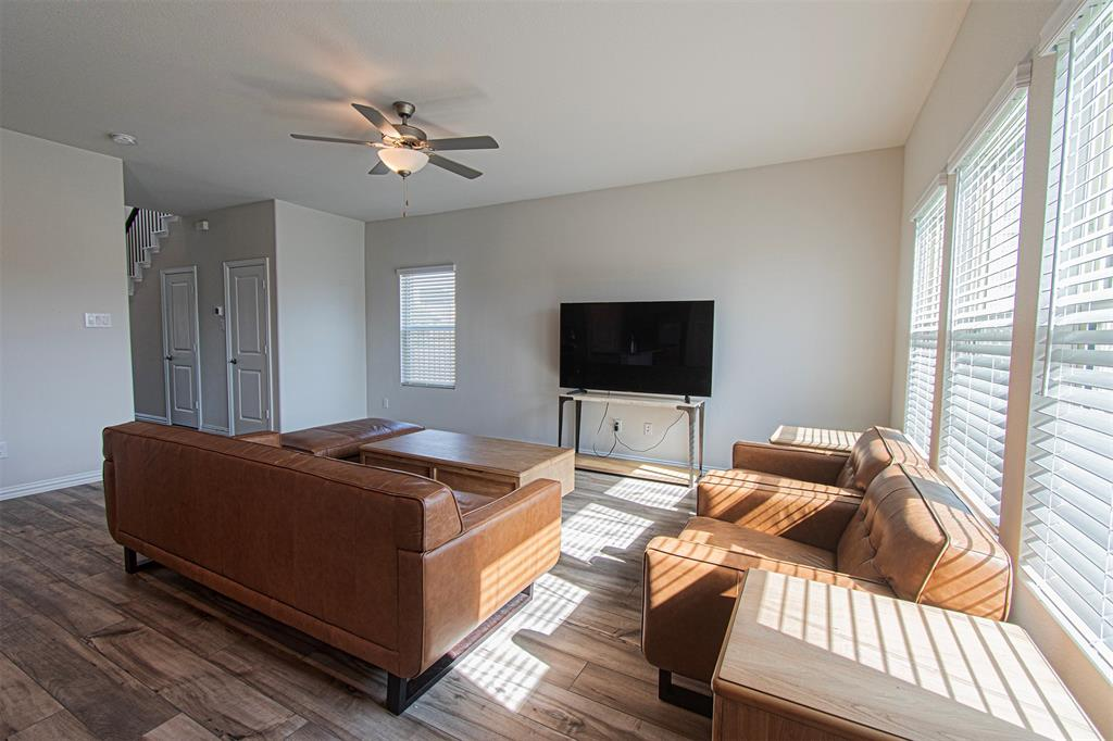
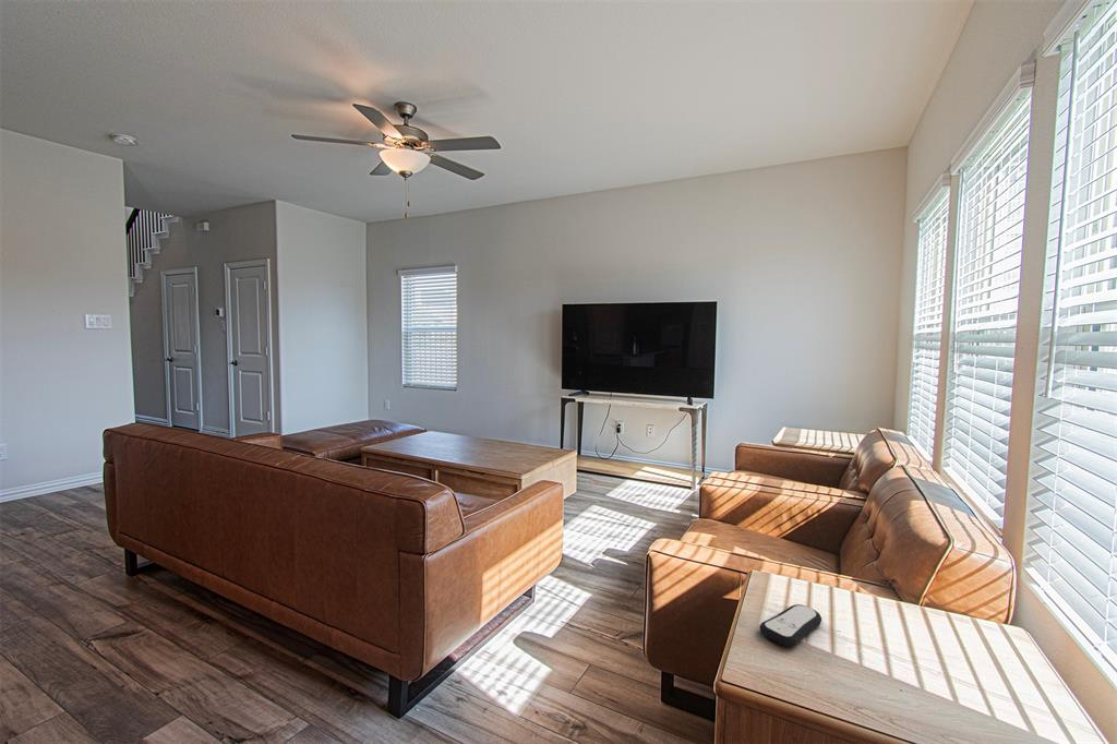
+ remote control [759,603,822,647]
